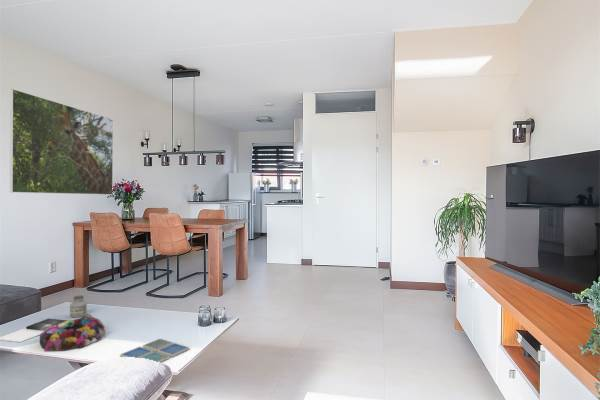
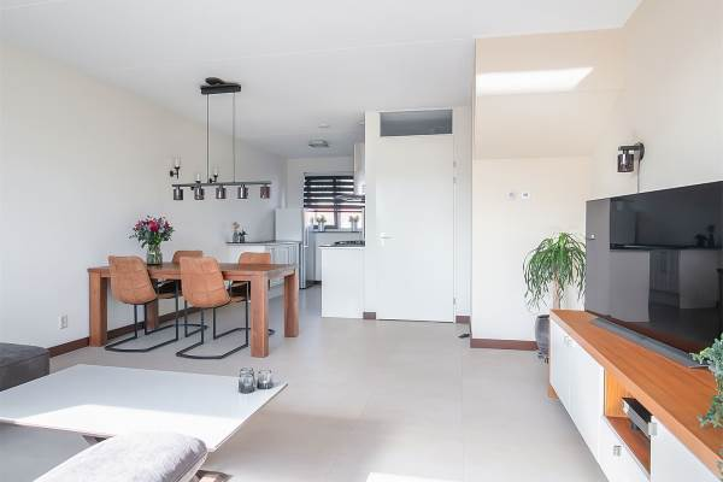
- jar [69,294,88,318]
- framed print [9,88,114,196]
- book [0,318,69,343]
- drink coaster [119,338,190,364]
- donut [39,313,106,352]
